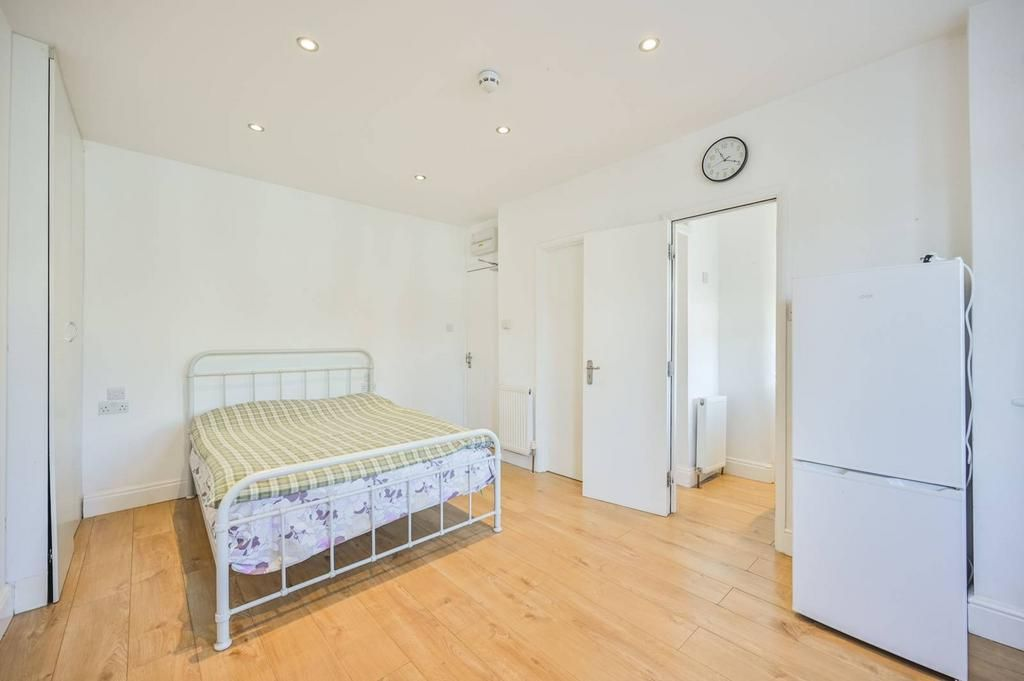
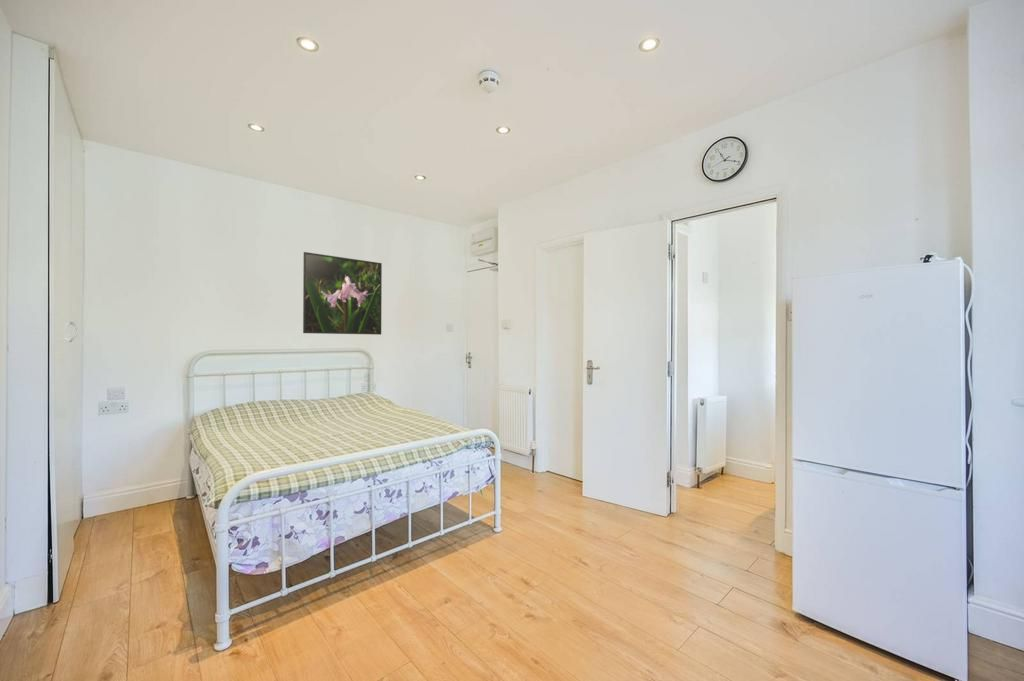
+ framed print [302,251,383,336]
